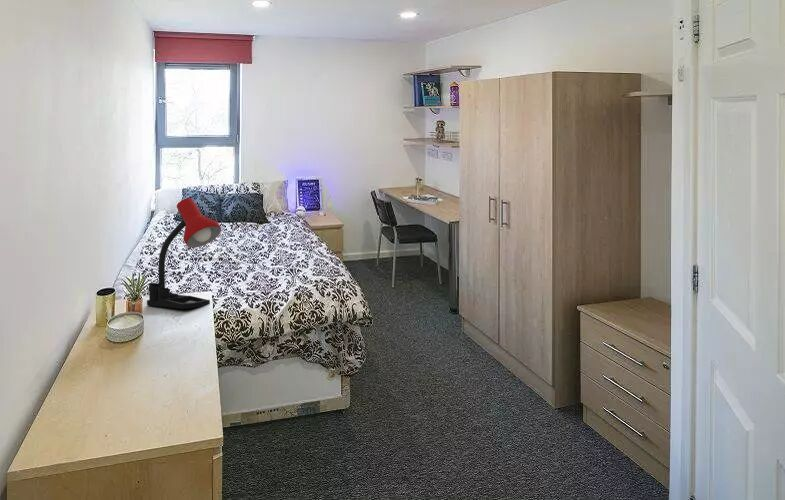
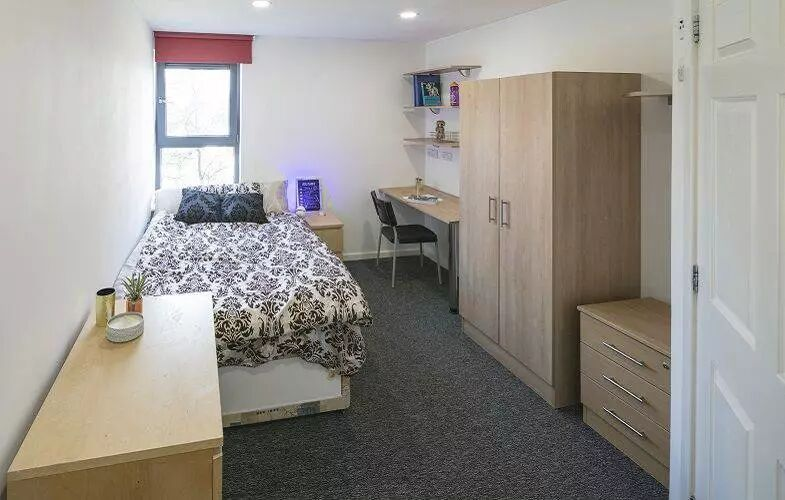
- desk lamp [146,197,222,310]
